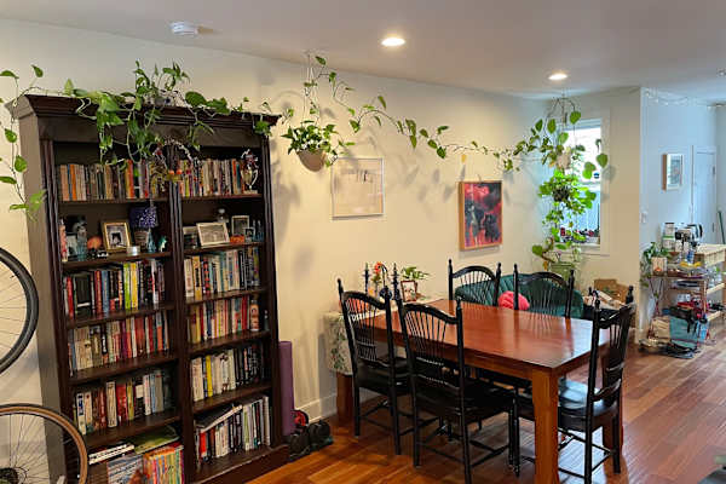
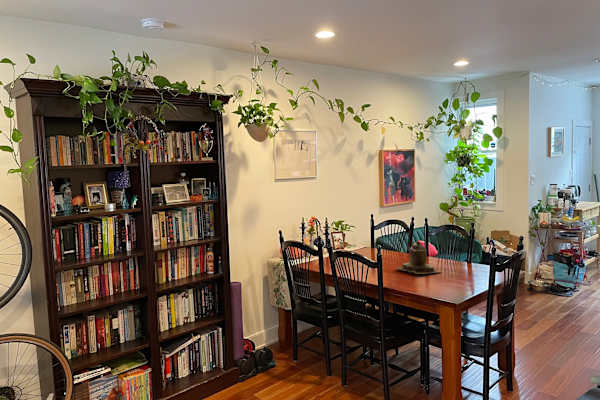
+ teapot [392,240,443,275]
